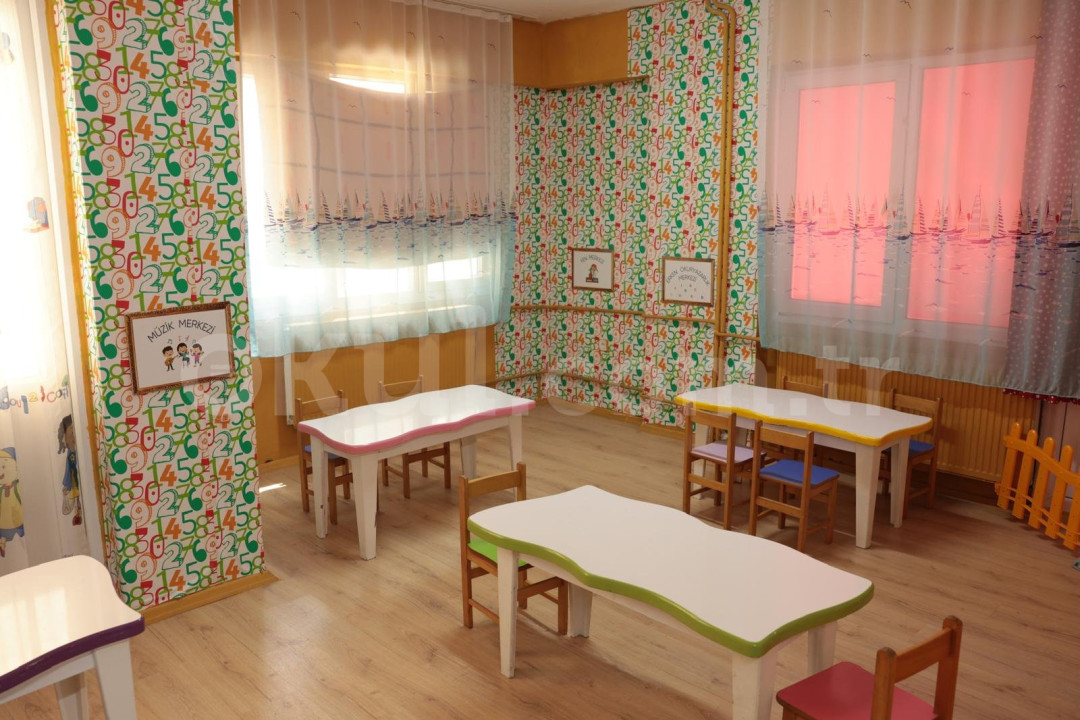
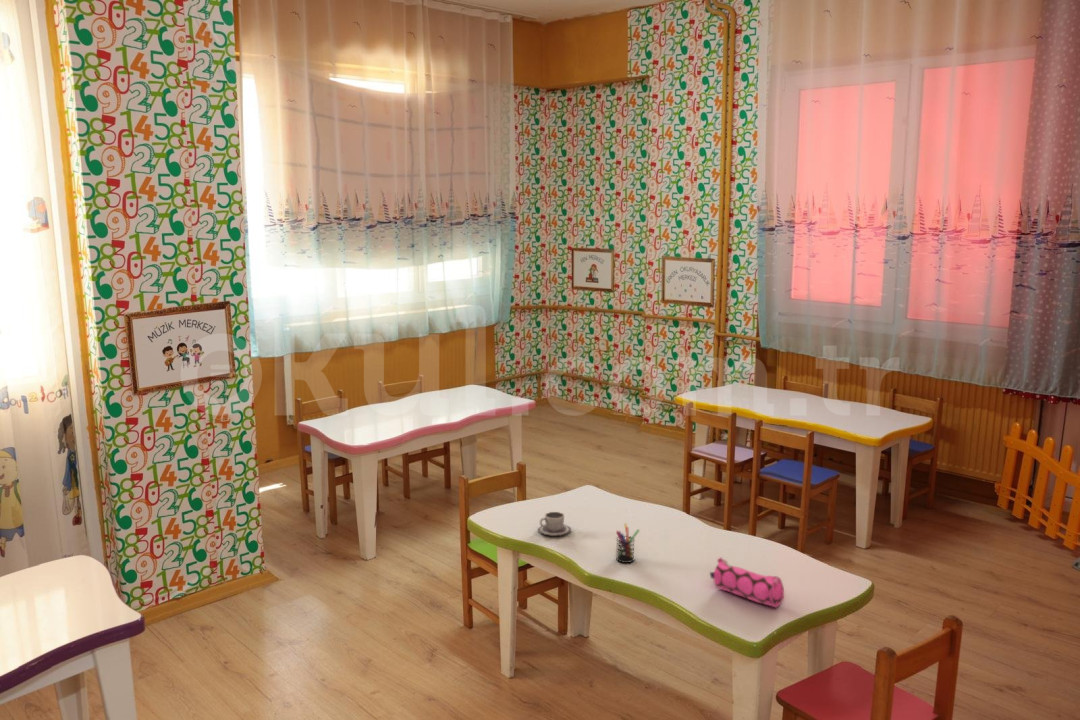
+ pencil case [709,556,785,609]
+ cup [537,511,572,537]
+ pen holder [615,523,641,564]
